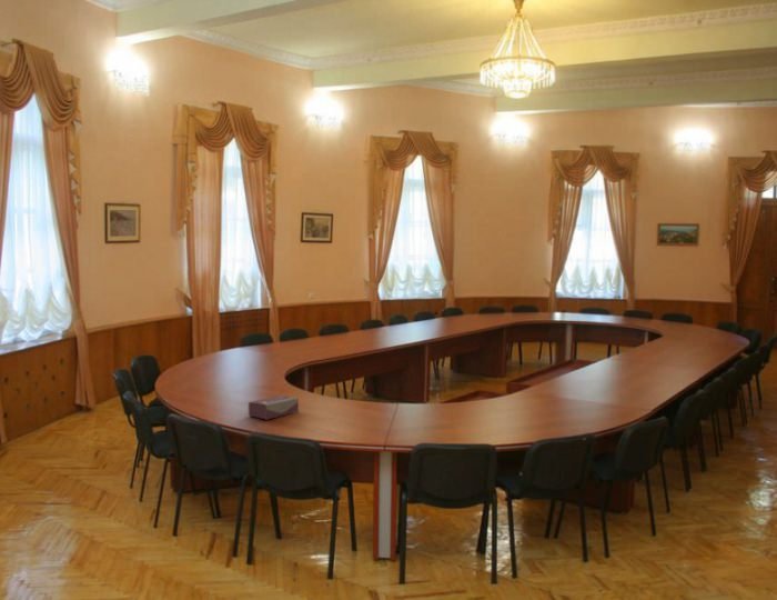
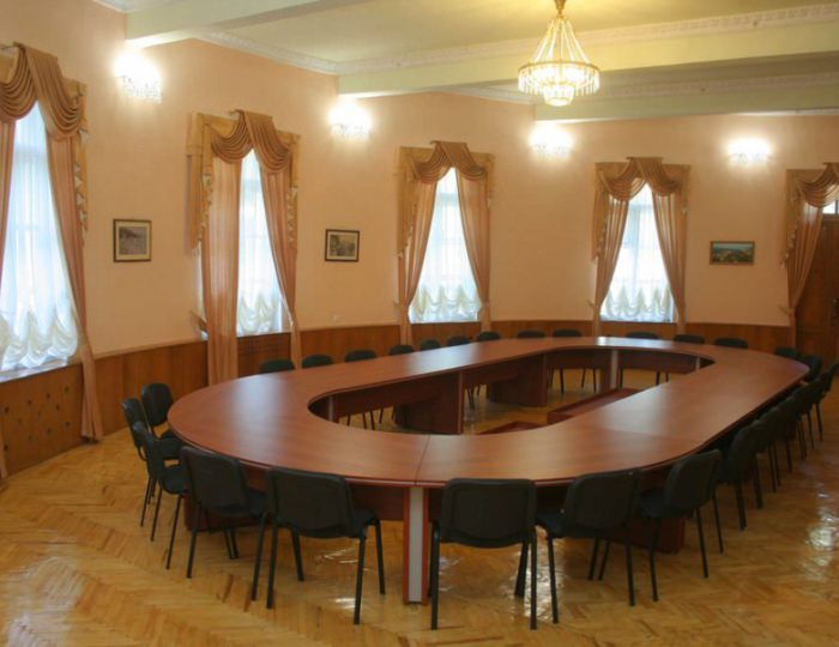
- tissue box [248,394,300,420]
